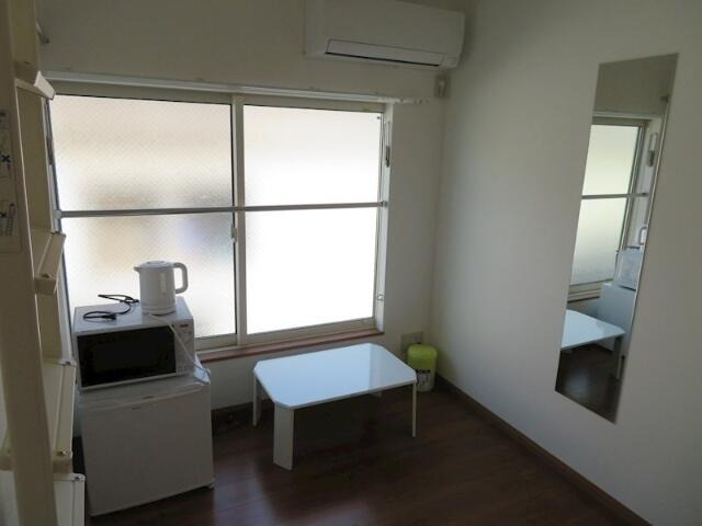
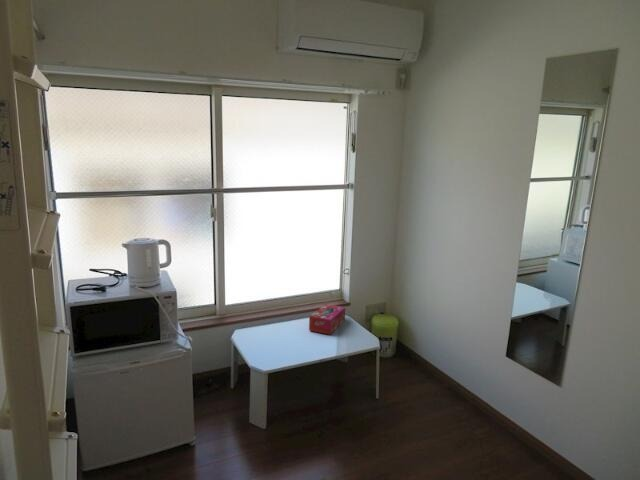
+ tissue box [308,303,346,335]
